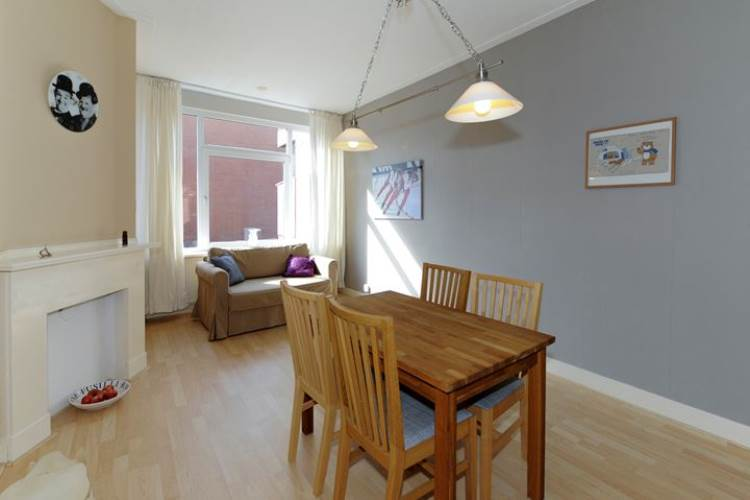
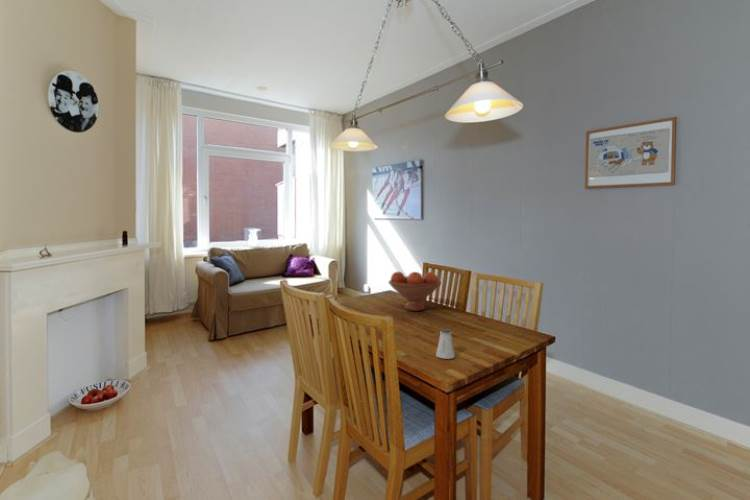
+ saltshaker [435,328,456,360]
+ fruit bowl [387,271,442,312]
